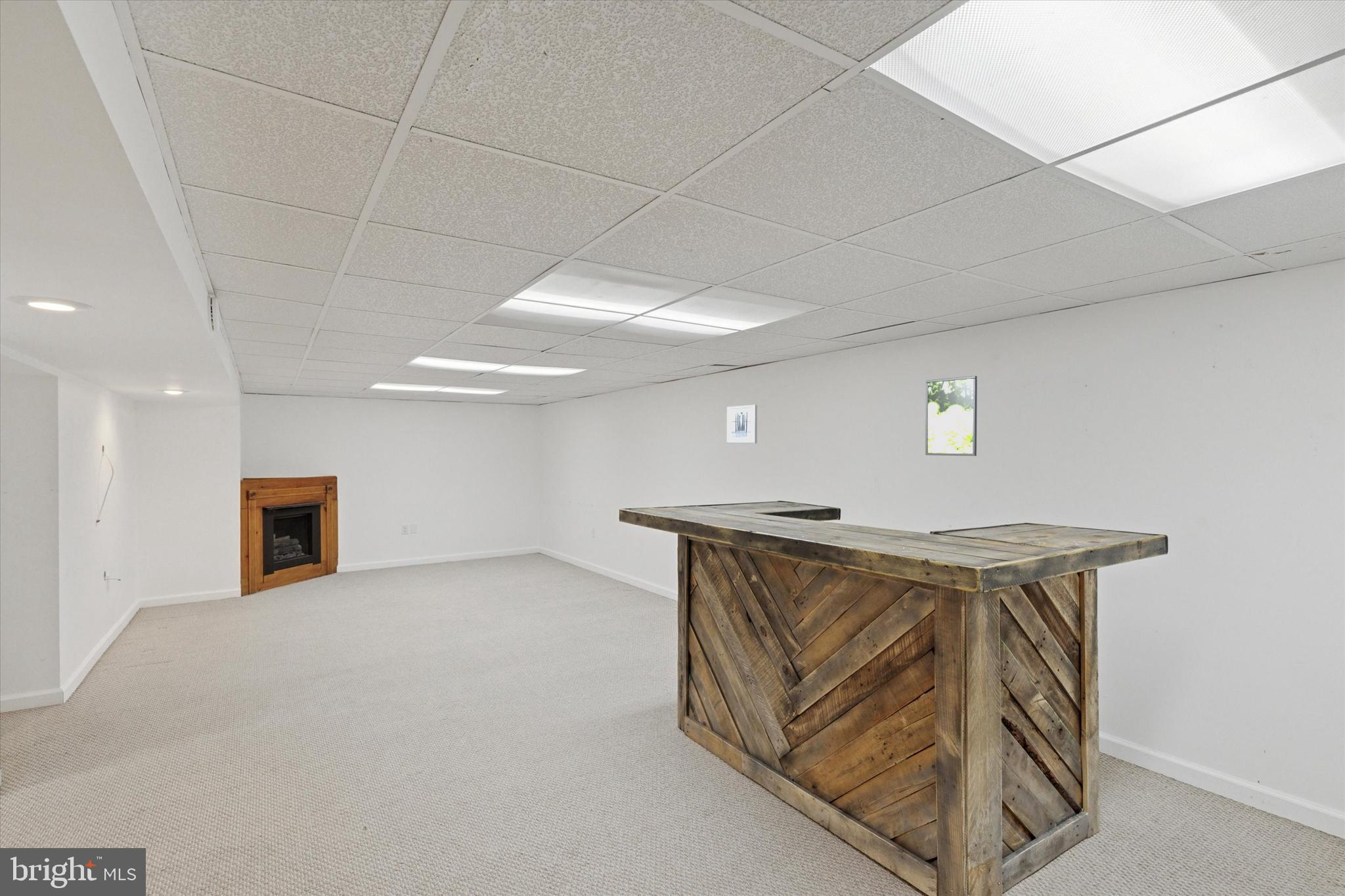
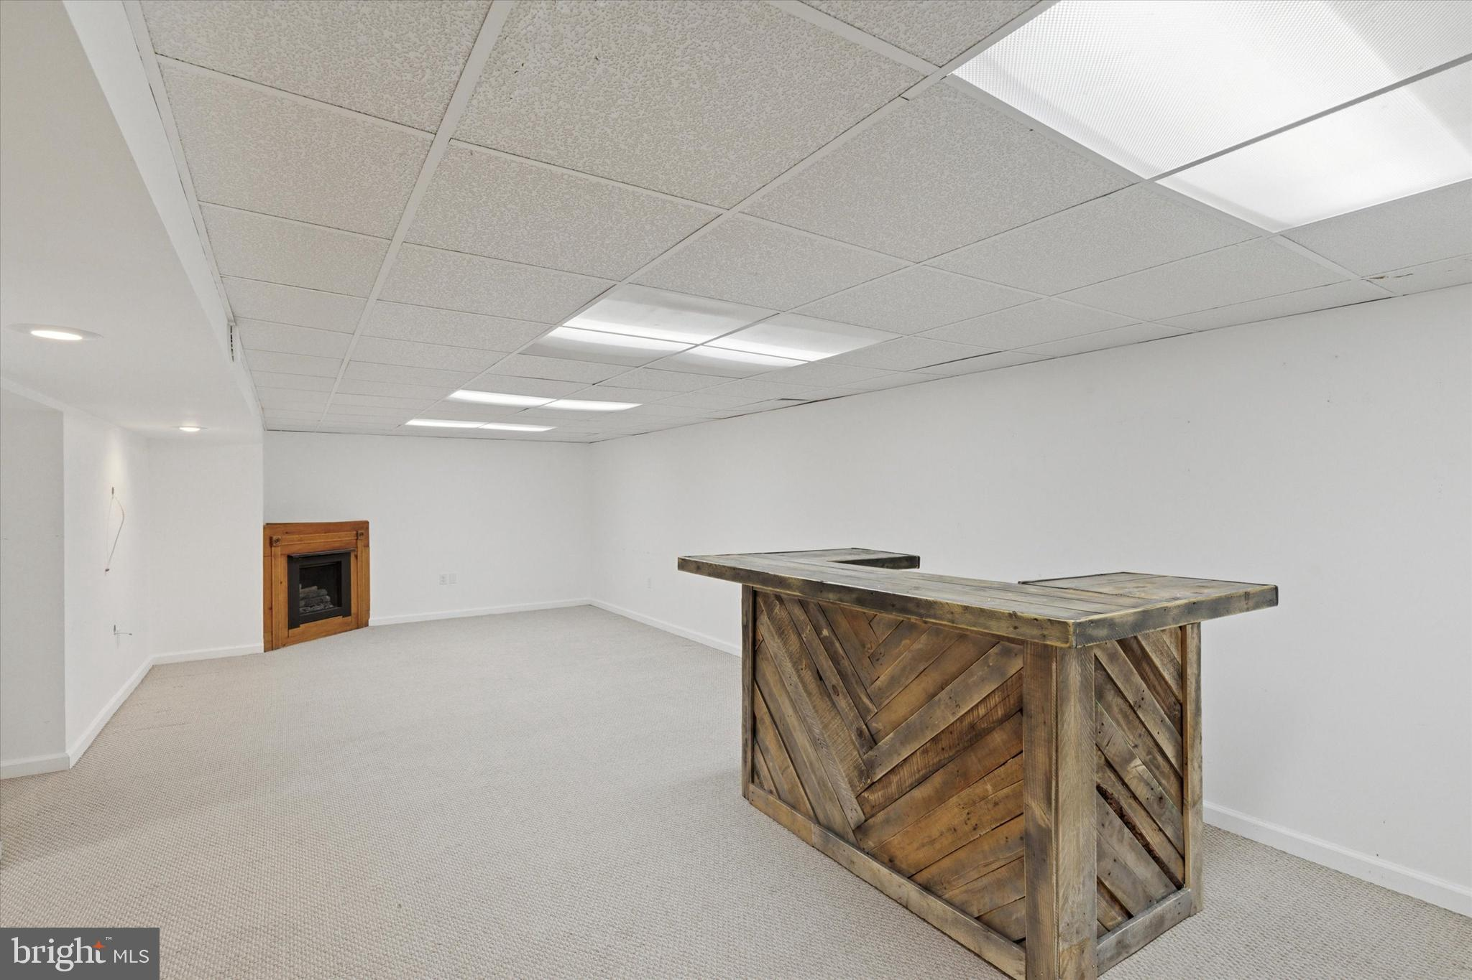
- wall art [726,404,758,444]
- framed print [925,375,978,457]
